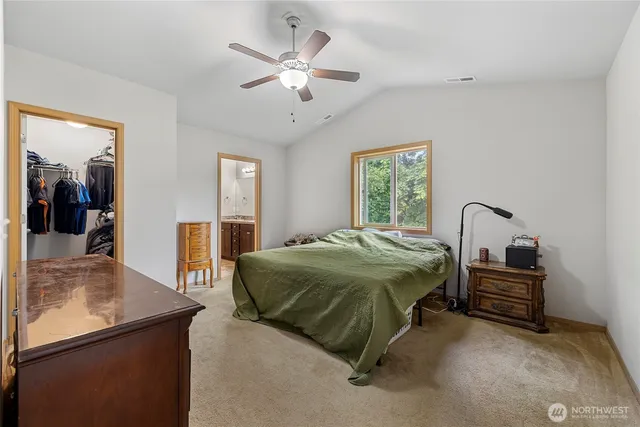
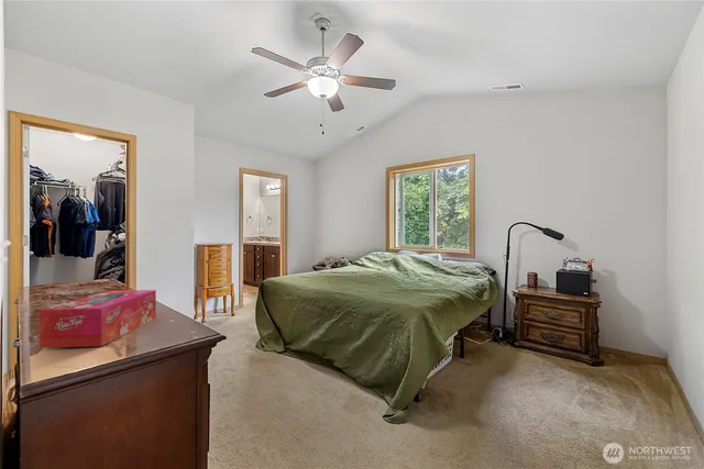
+ tissue box [37,289,157,349]
